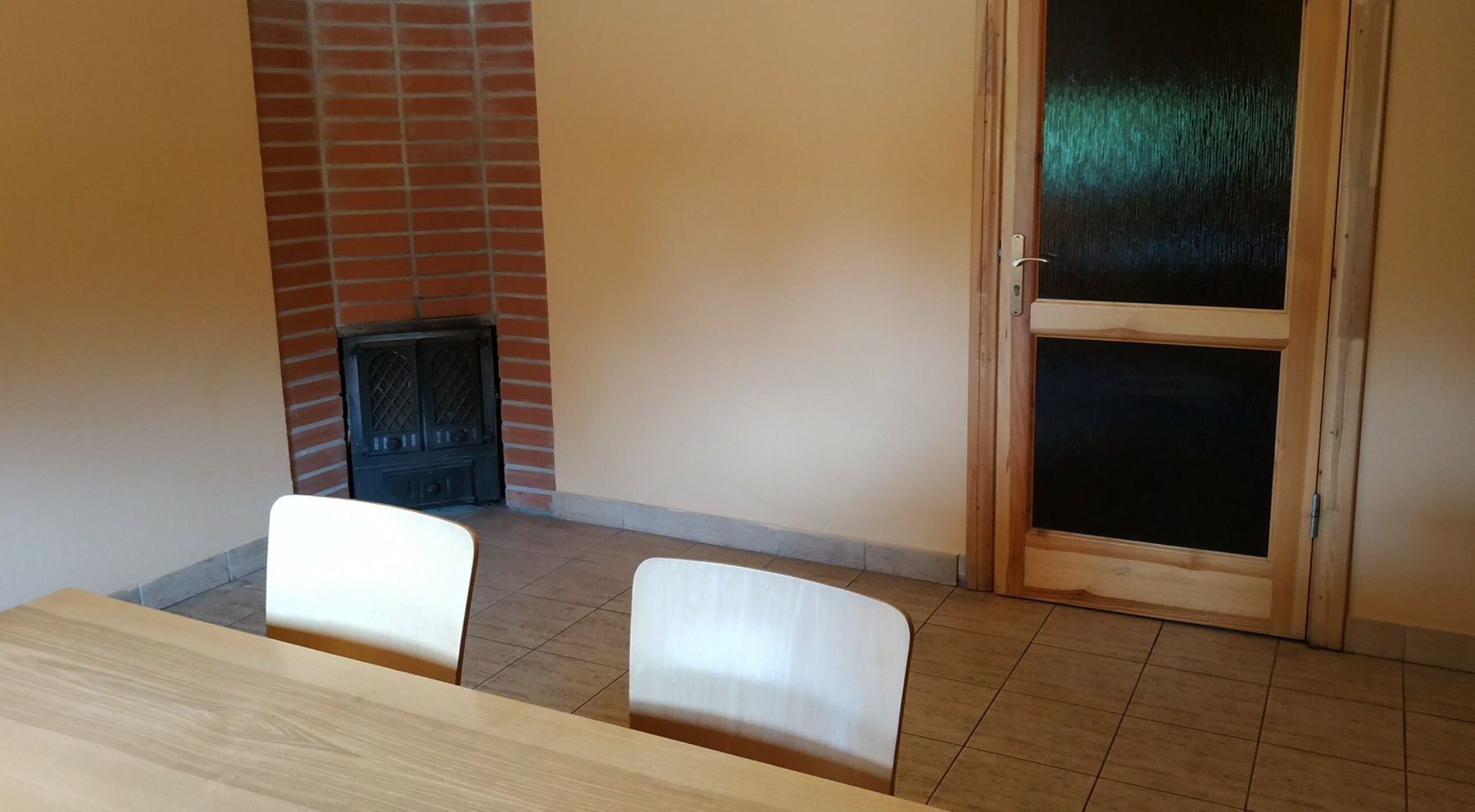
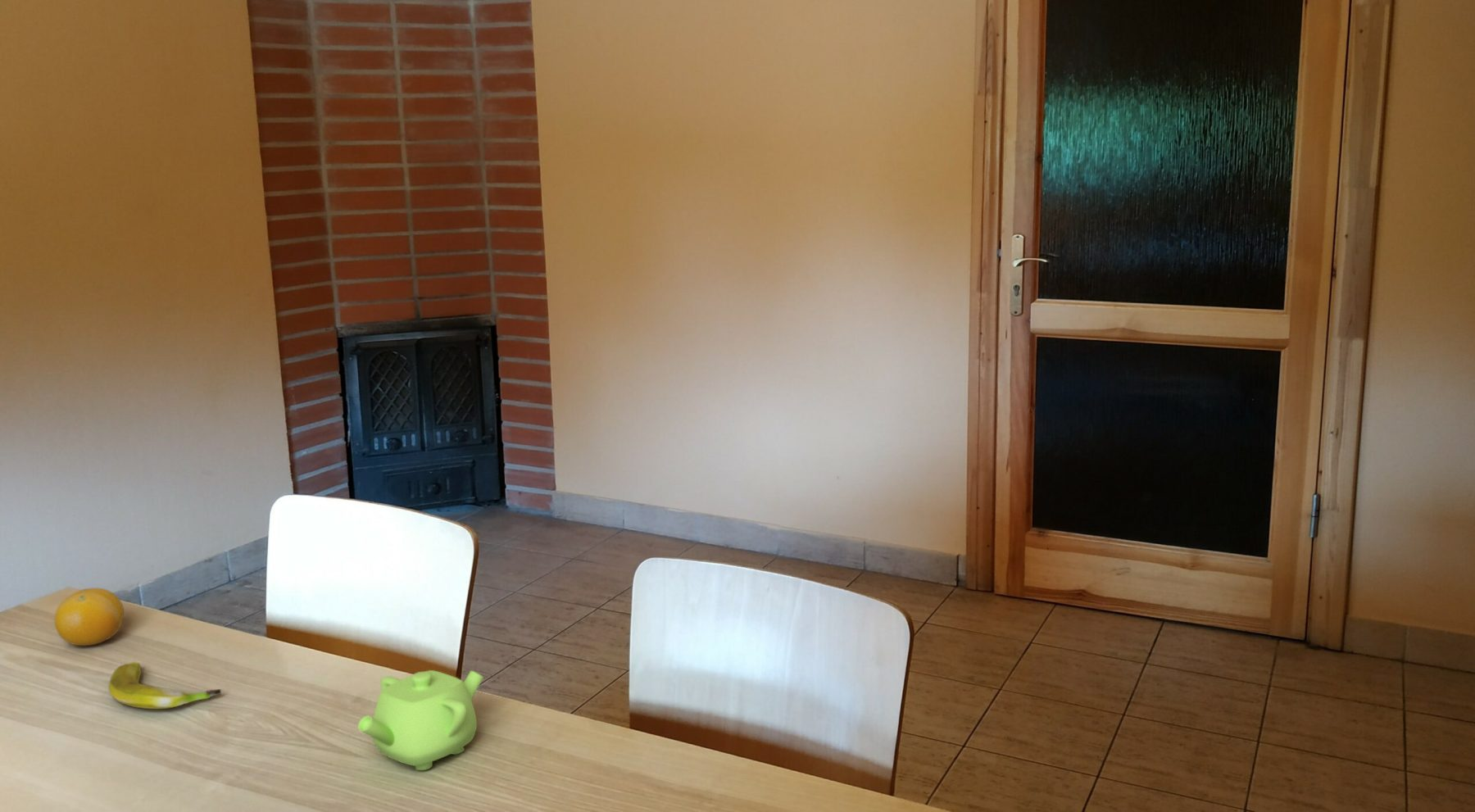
+ teapot [357,669,484,771]
+ fruit [54,587,125,646]
+ banana [107,661,222,710]
